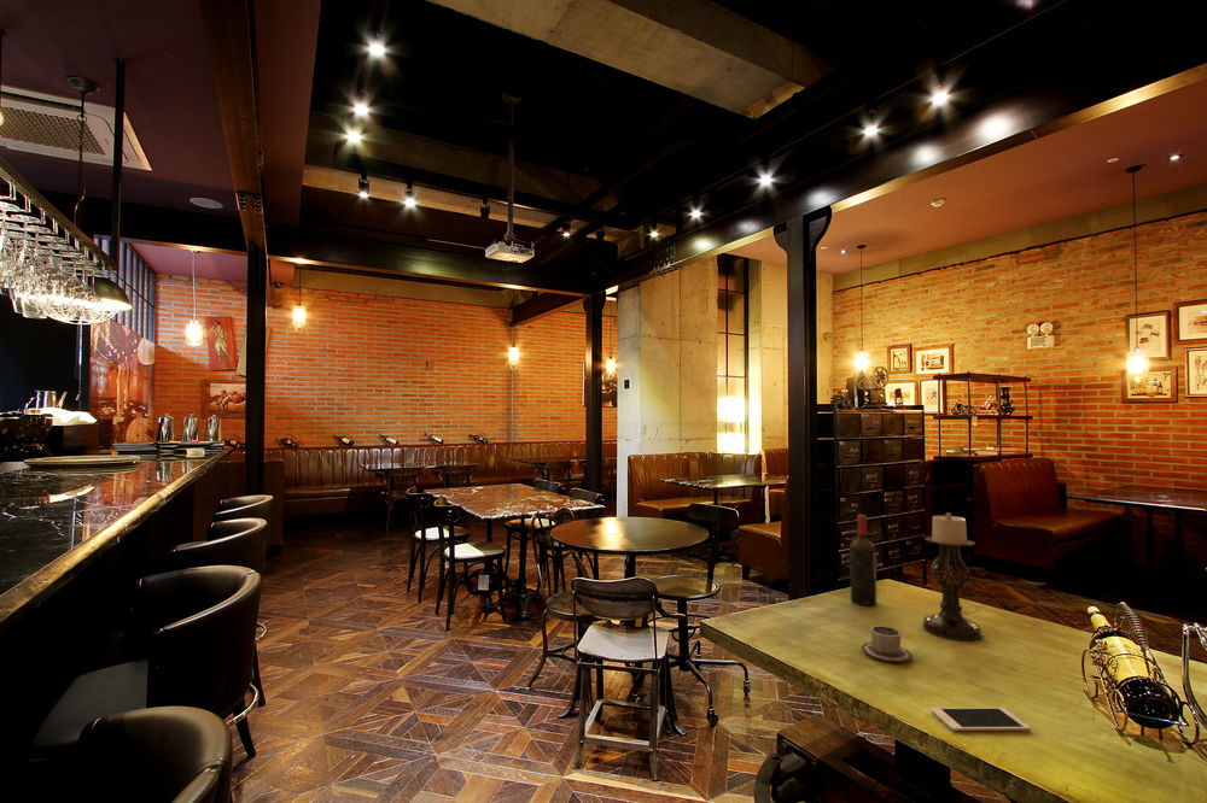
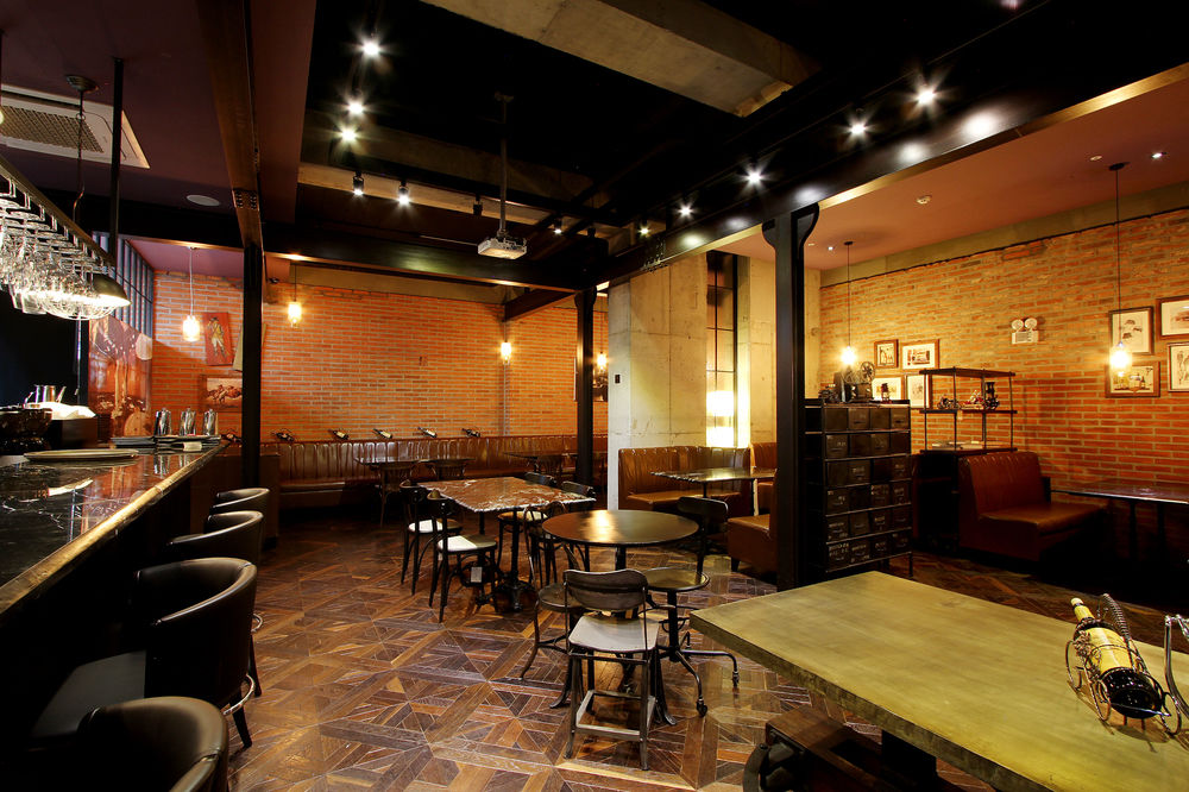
- cup [861,625,914,663]
- candle holder [922,511,984,641]
- wine bottle [849,514,877,606]
- cell phone [929,707,1032,732]
